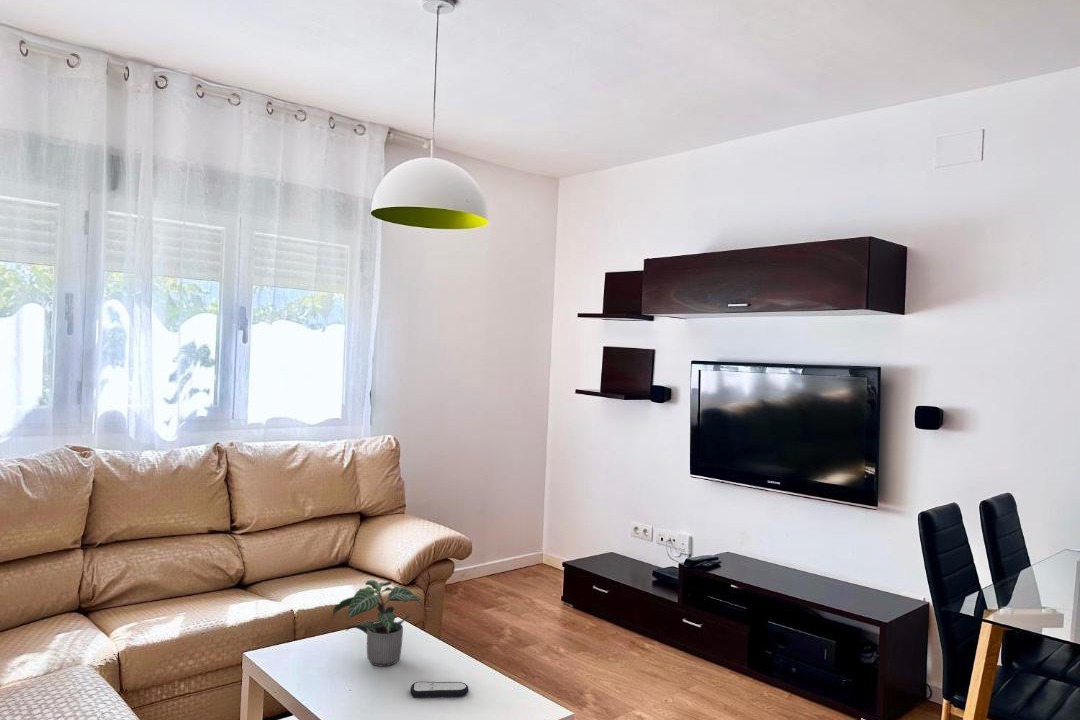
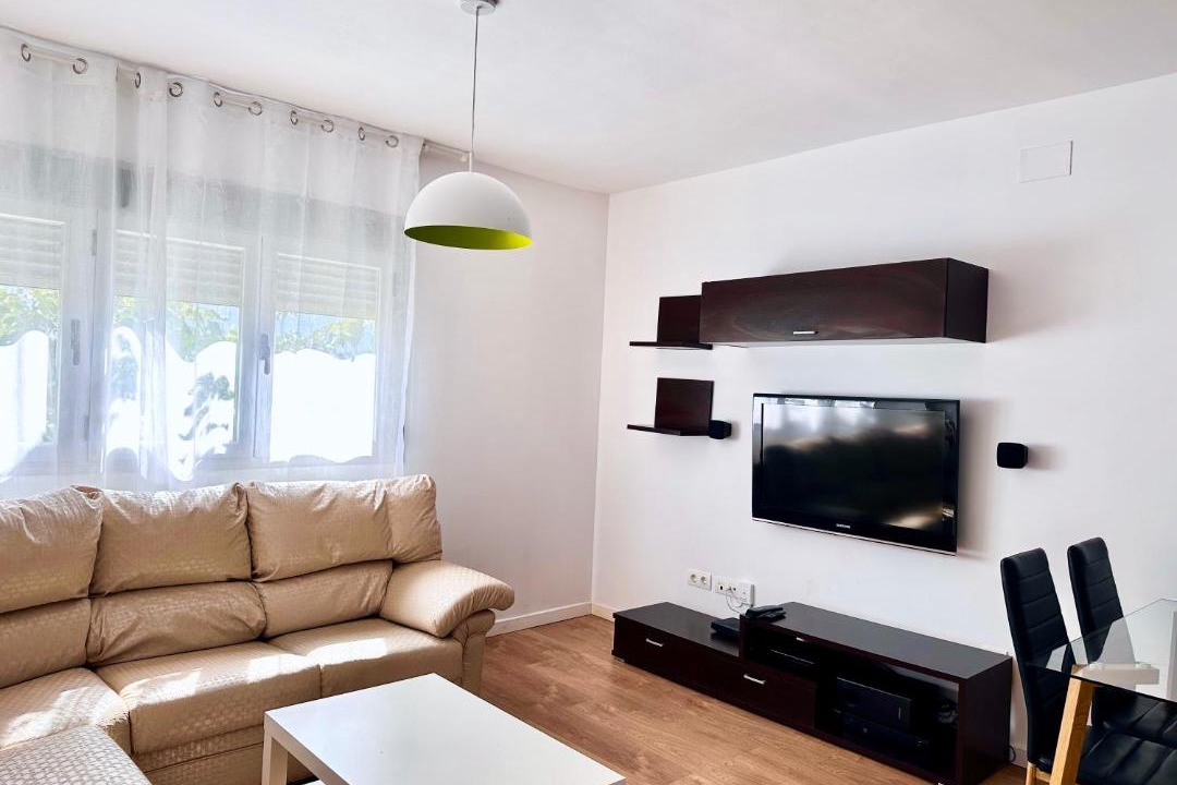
- remote control [409,681,470,699]
- potted plant [332,579,424,667]
